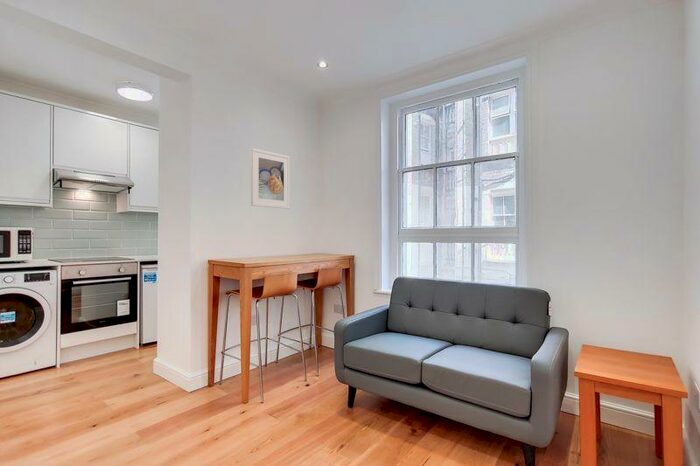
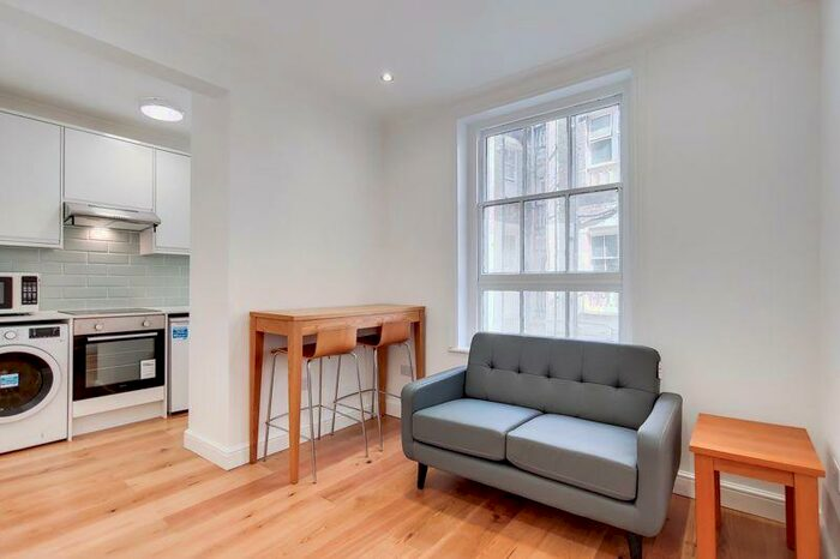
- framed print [250,147,291,210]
